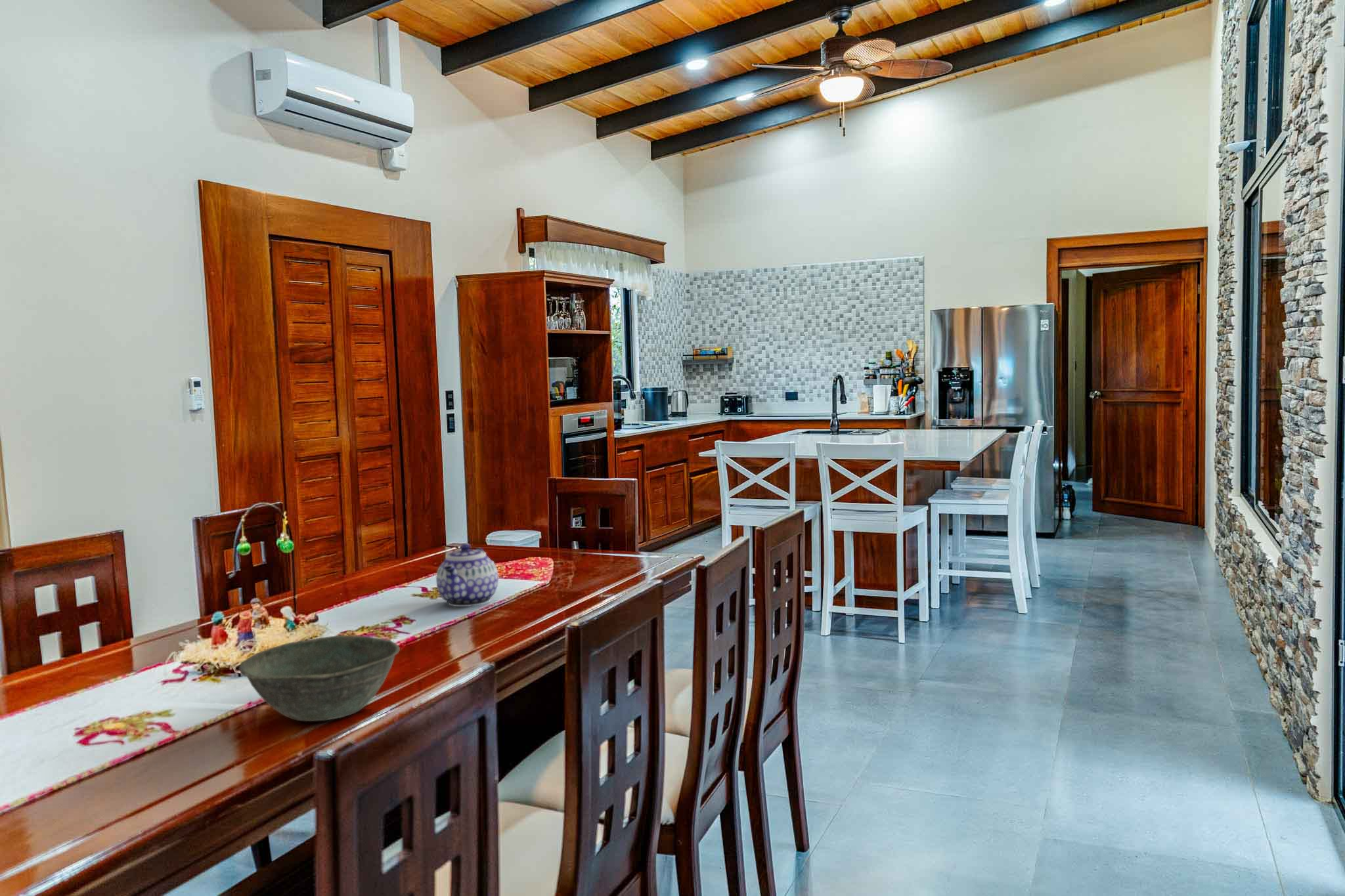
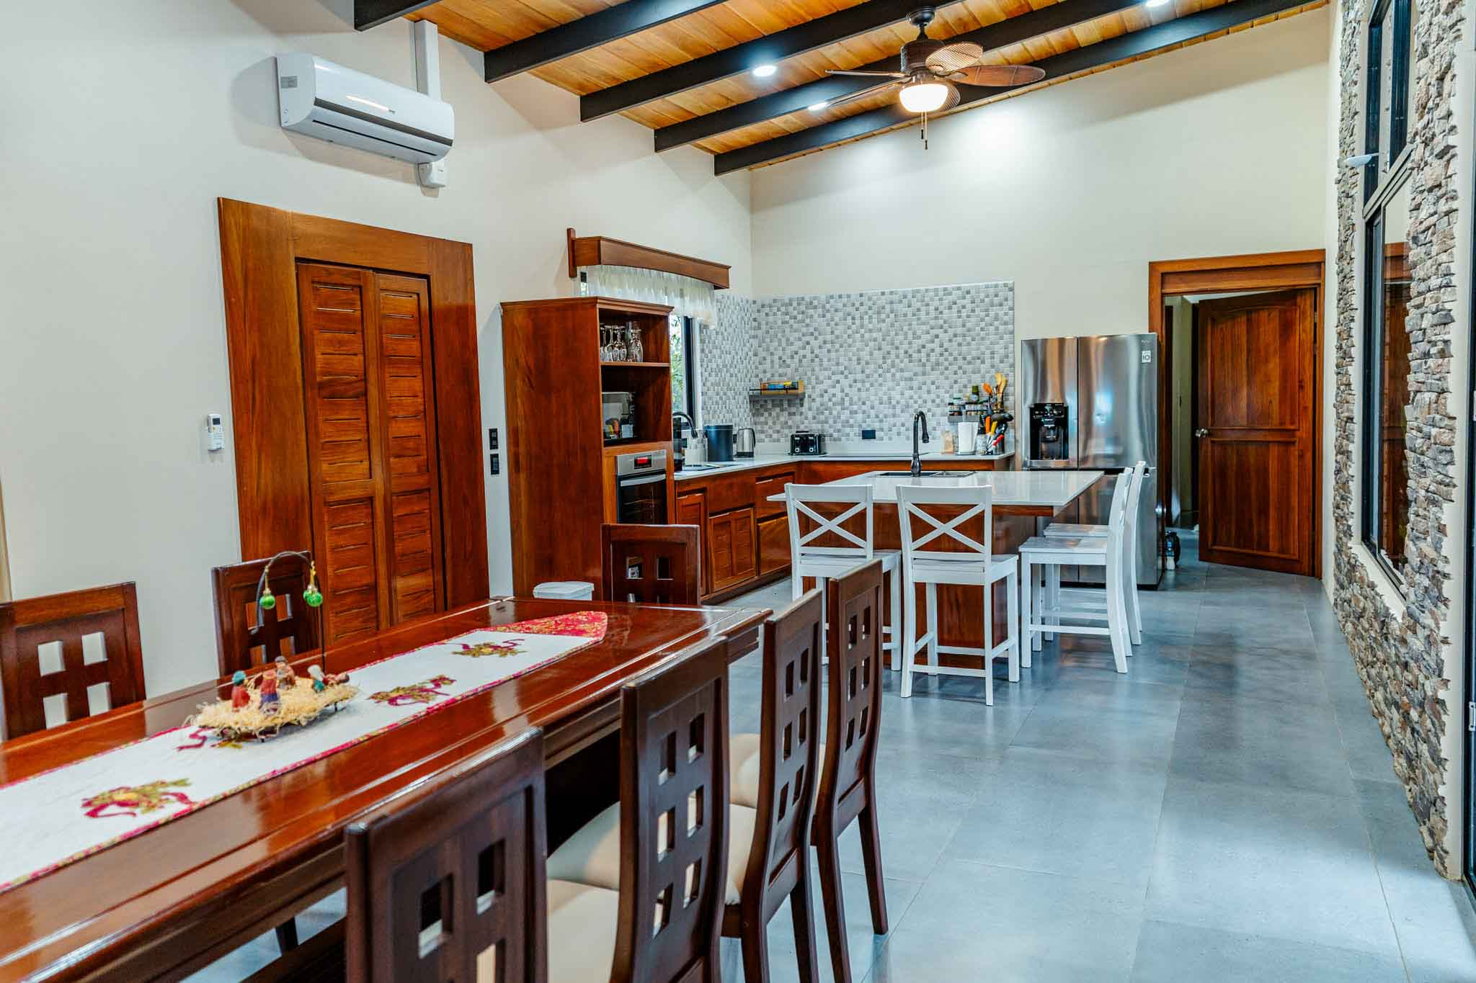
- bowl [238,635,401,722]
- teapot [435,543,499,607]
